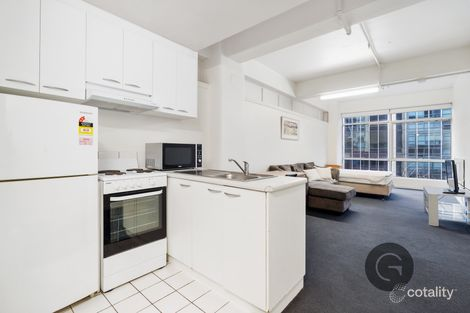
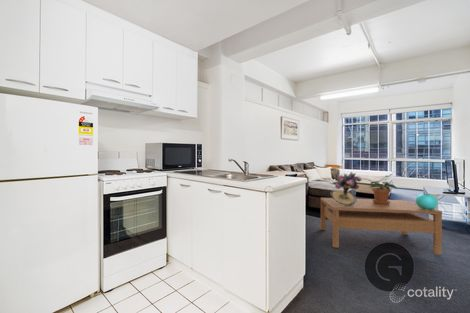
+ coffee table [320,197,443,256]
+ potted plant [369,180,399,205]
+ bouquet [329,171,362,206]
+ decorative sphere [415,193,439,210]
